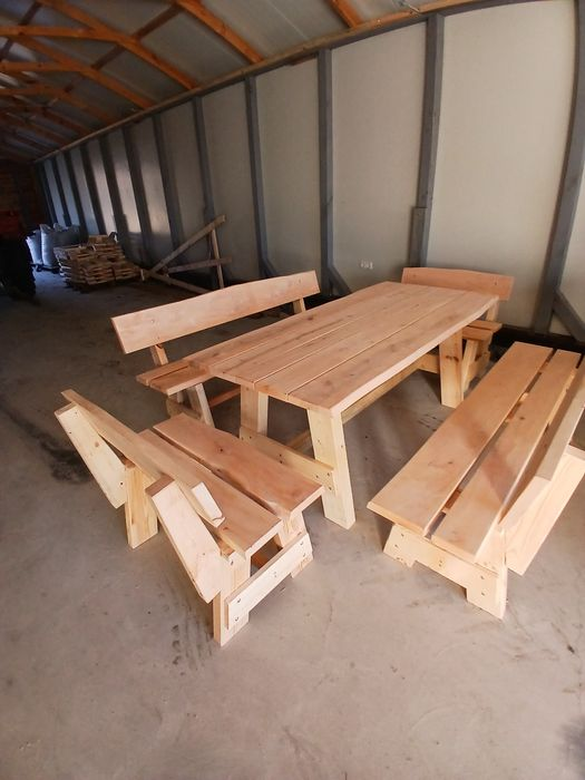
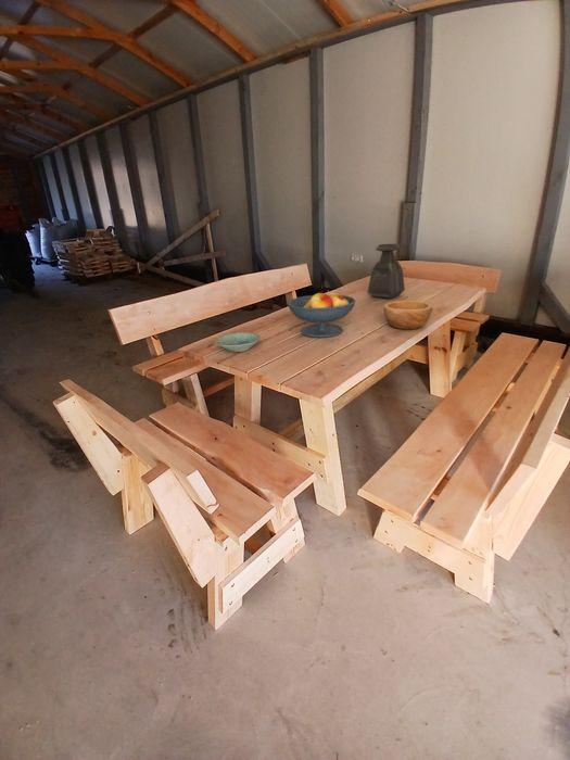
+ bowl [383,300,434,330]
+ bowl [215,331,262,353]
+ bottle [367,243,406,300]
+ fruit bowl [287,289,357,338]
